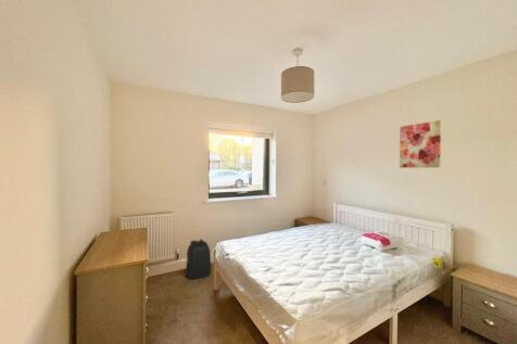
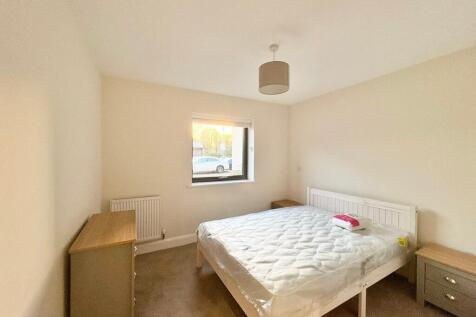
- wall art [399,119,442,169]
- backpack [185,238,213,280]
